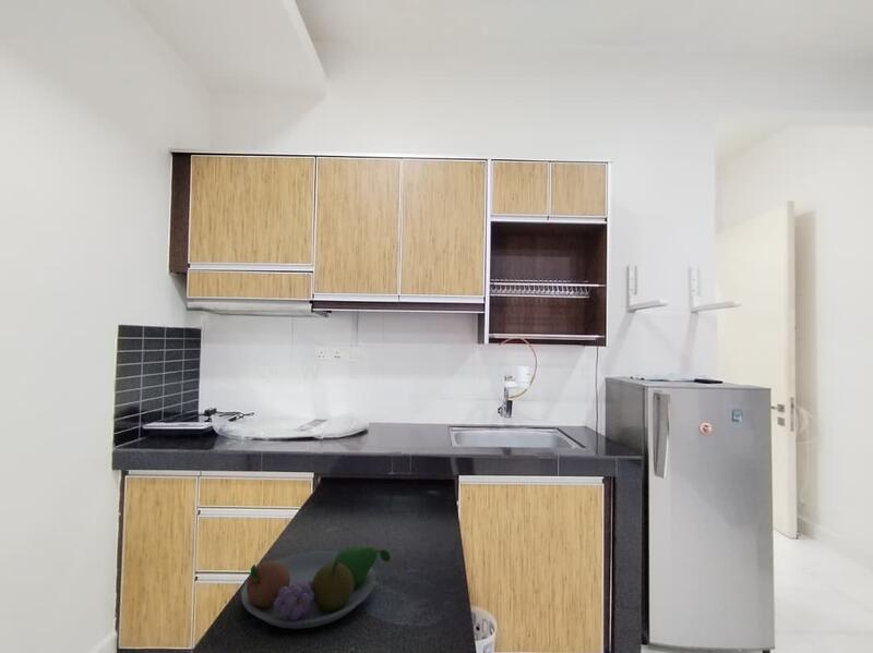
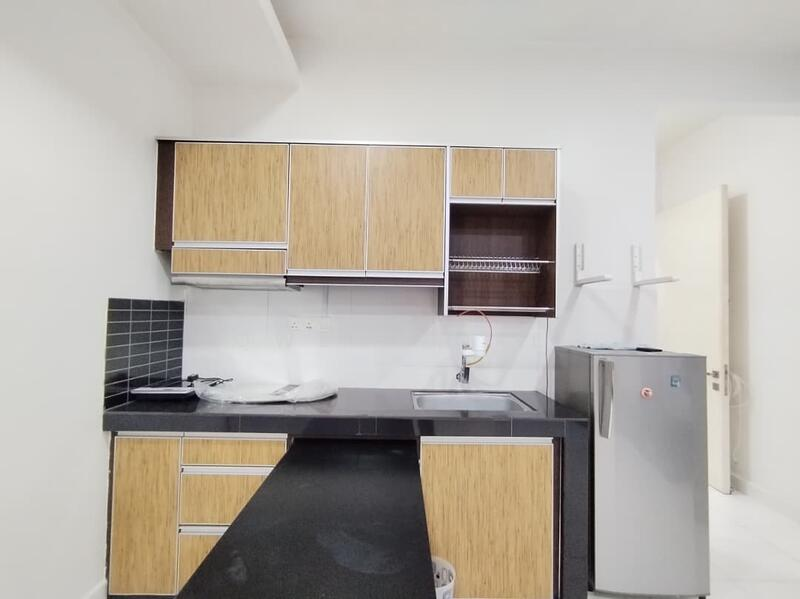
- fruit bowl [240,546,392,630]
